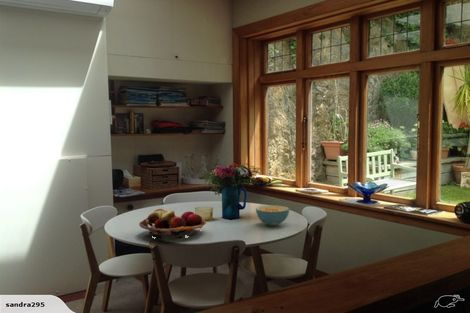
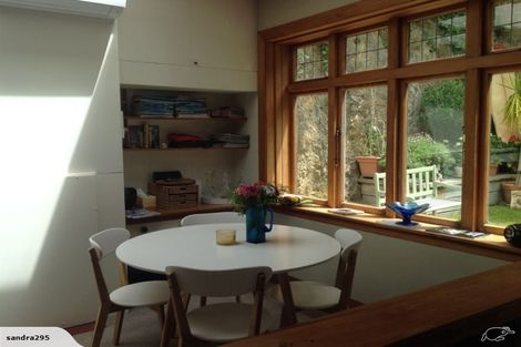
- fruit basket [138,208,207,240]
- cereal bowl [255,204,290,227]
